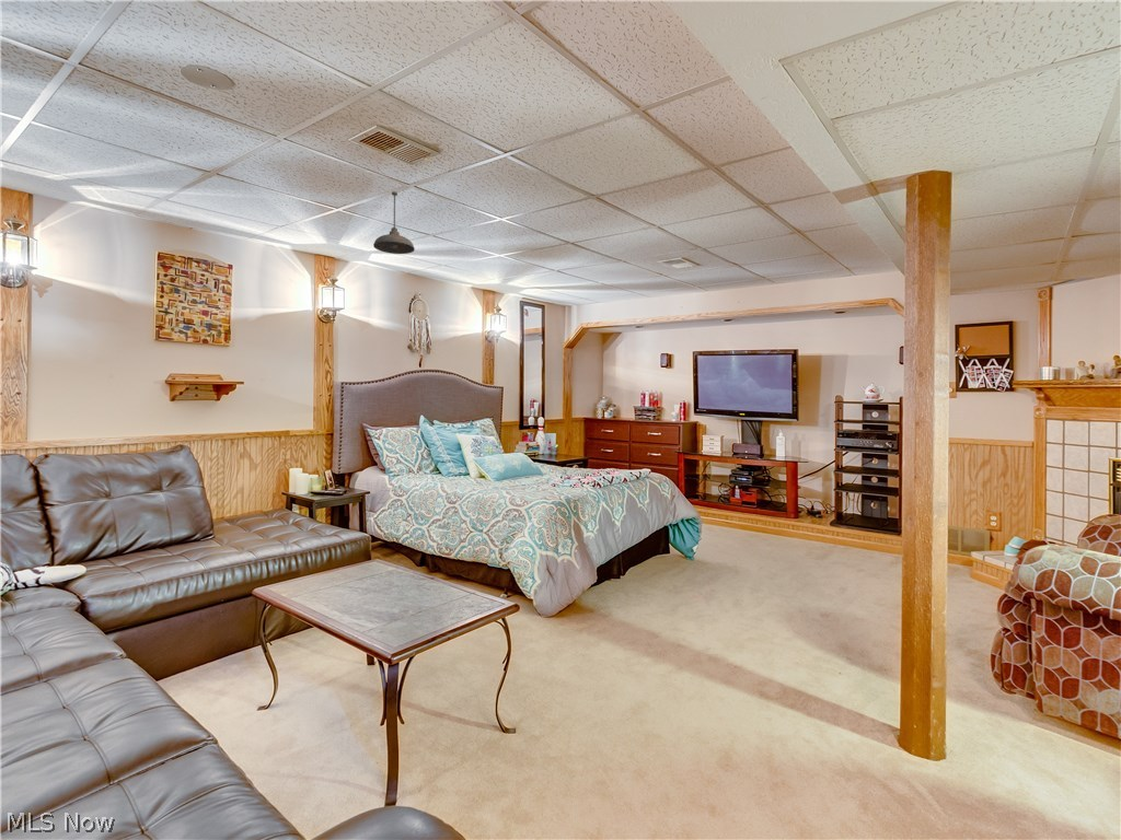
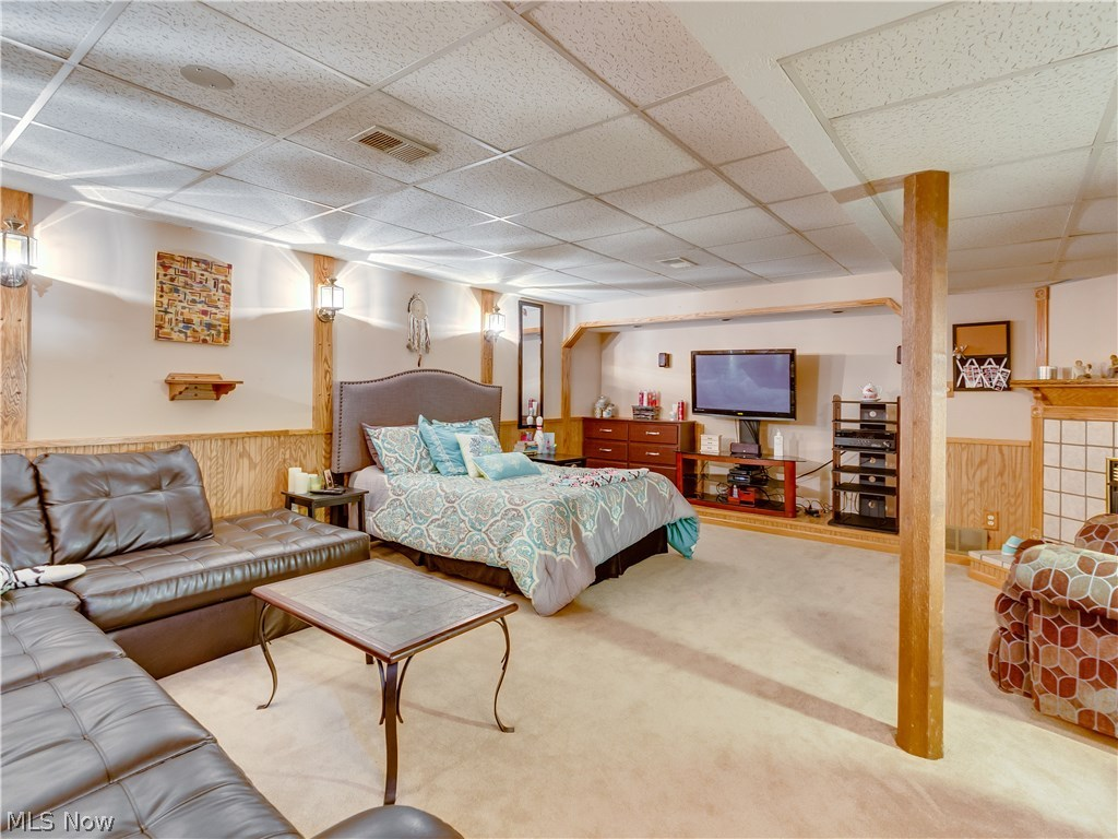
- pendant light [372,190,416,255]
